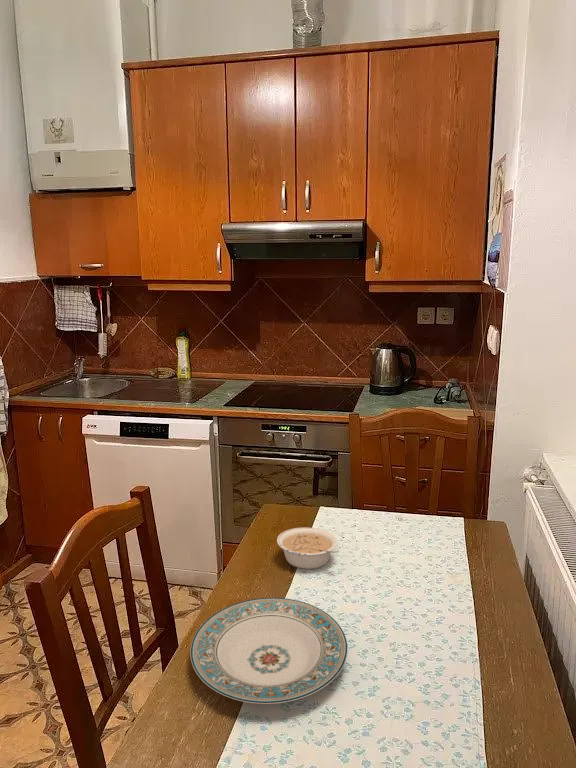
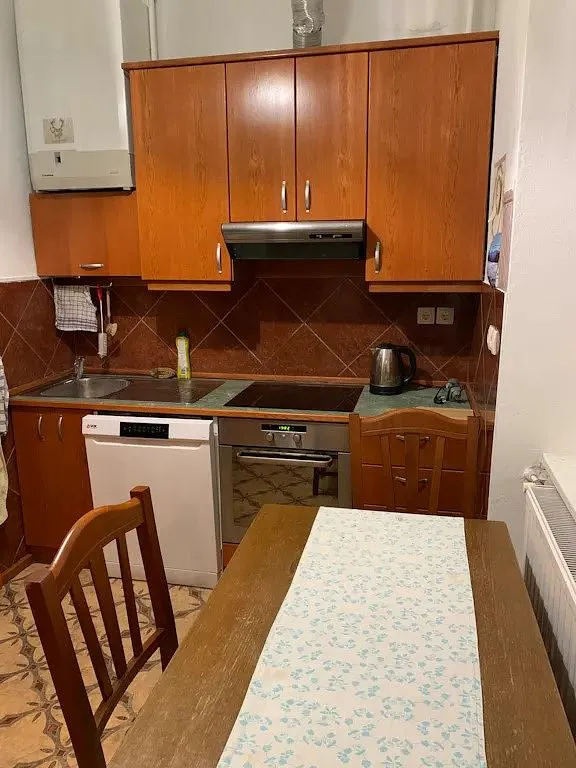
- legume [276,526,339,570]
- plate [189,597,349,705]
